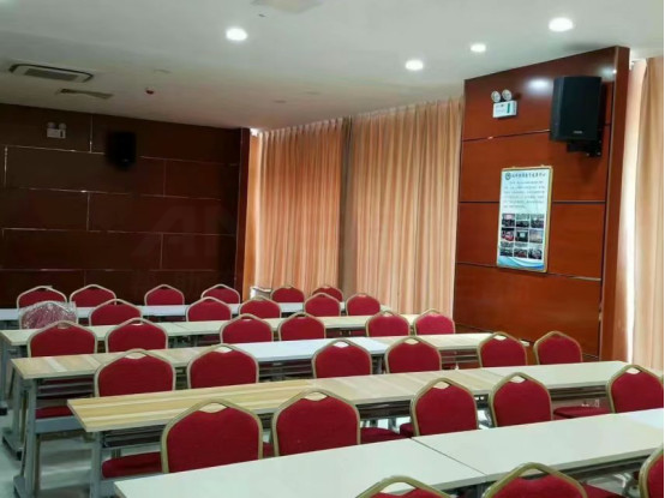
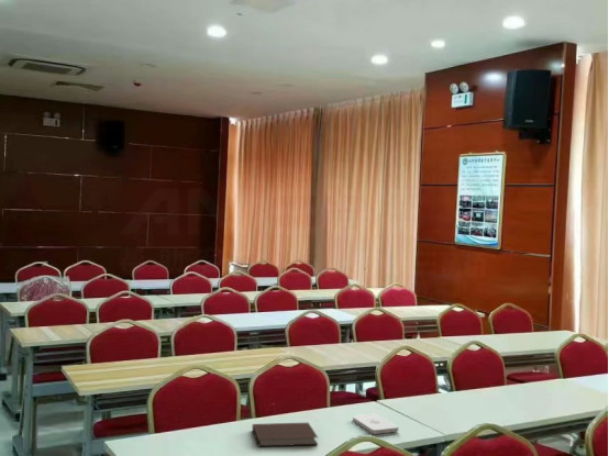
+ notebook [252,422,319,448]
+ notepad [352,413,399,435]
